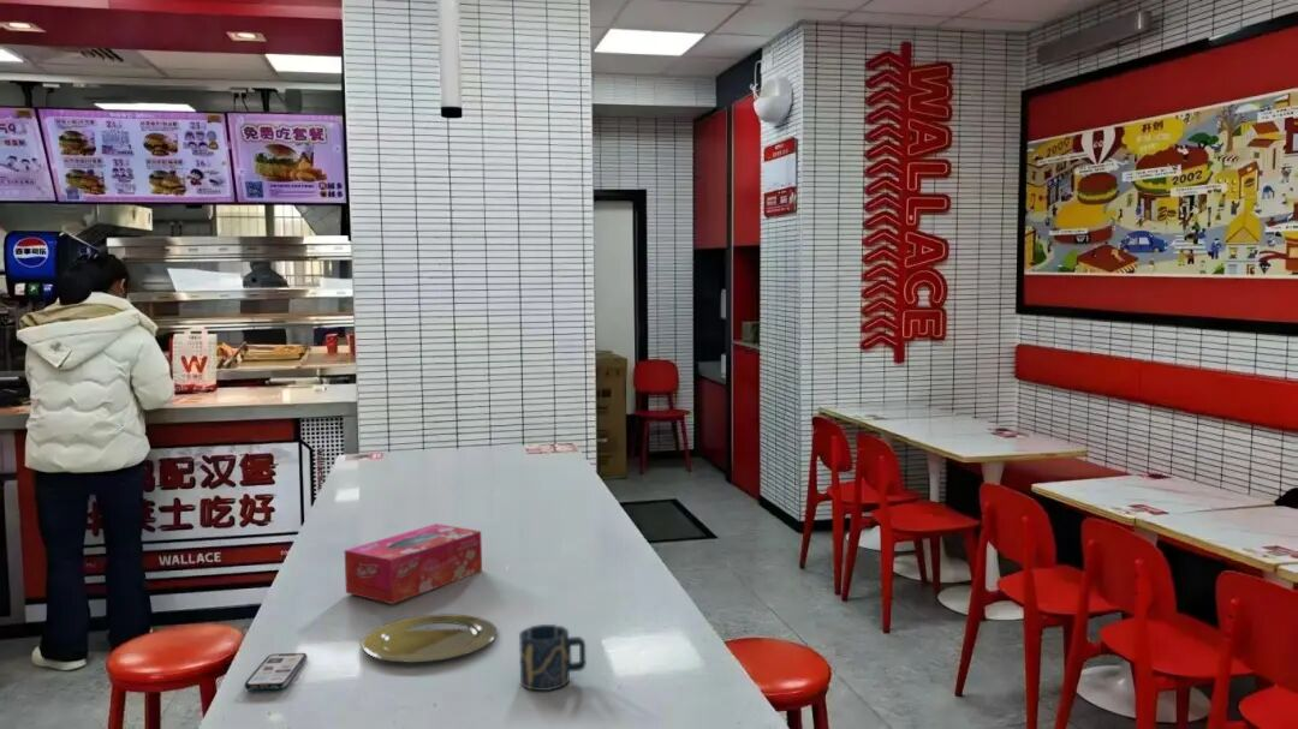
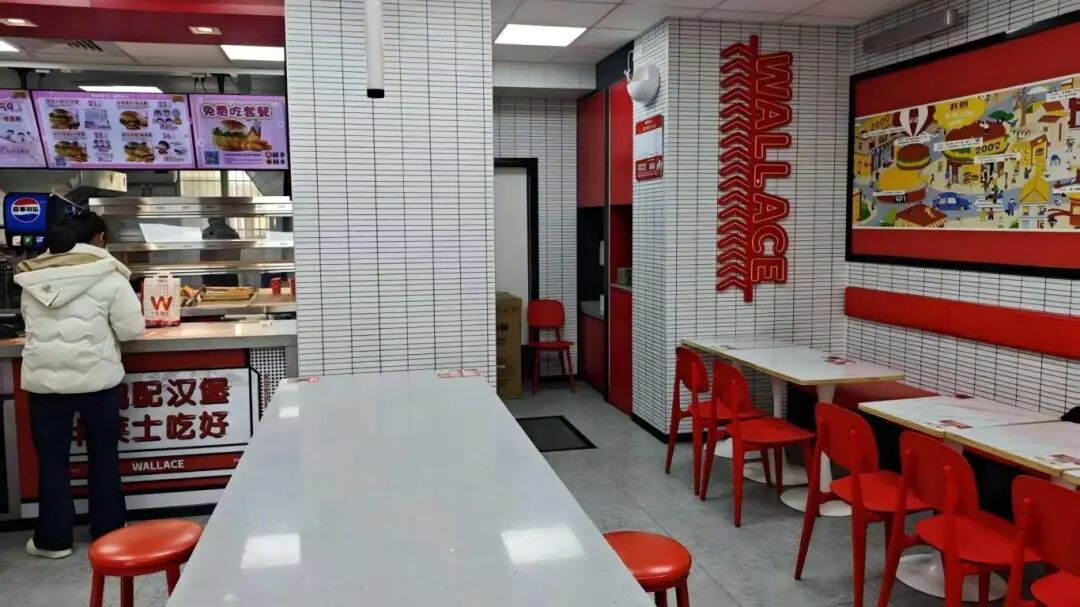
- phone case [243,652,309,691]
- plate [361,614,499,664]
- tissue box [344,522,483,605]
- cup [518,623,587,692]
